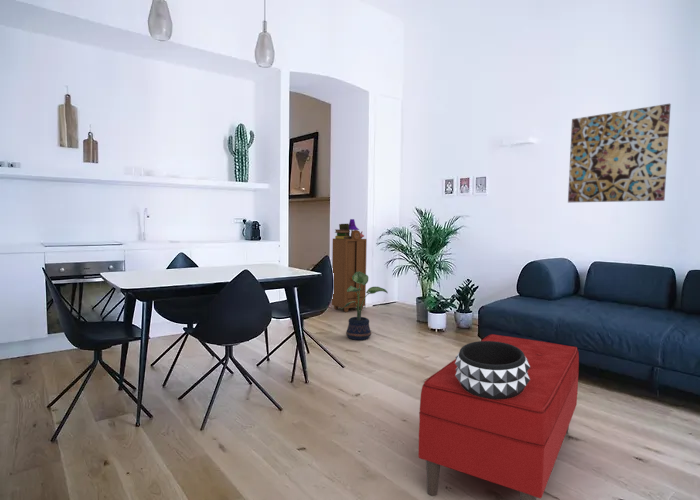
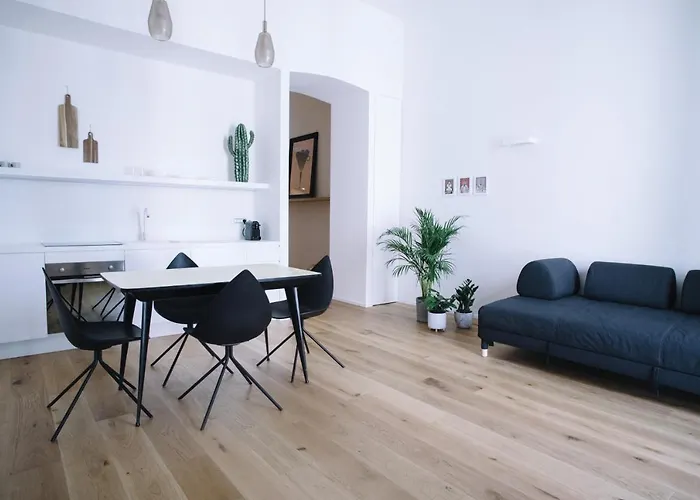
- decorative bowl [454,340,530,399]
- cabinet [331,218,367,313]
- bench [418,333,580,500]
- wall art [567,103,672,203]
- potted plant [339,271,389,341]
